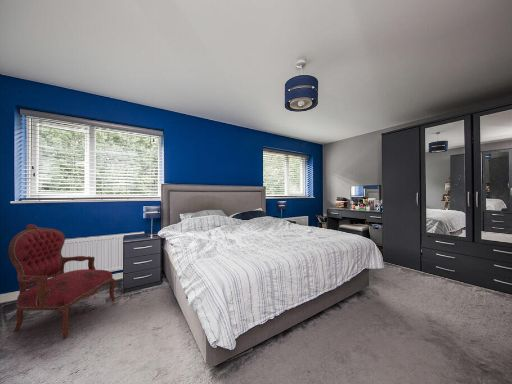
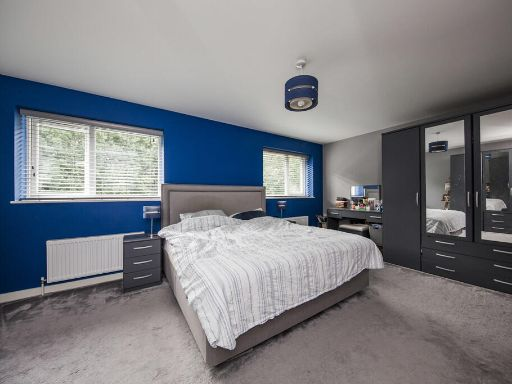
- armchair [8,223,117,340]
